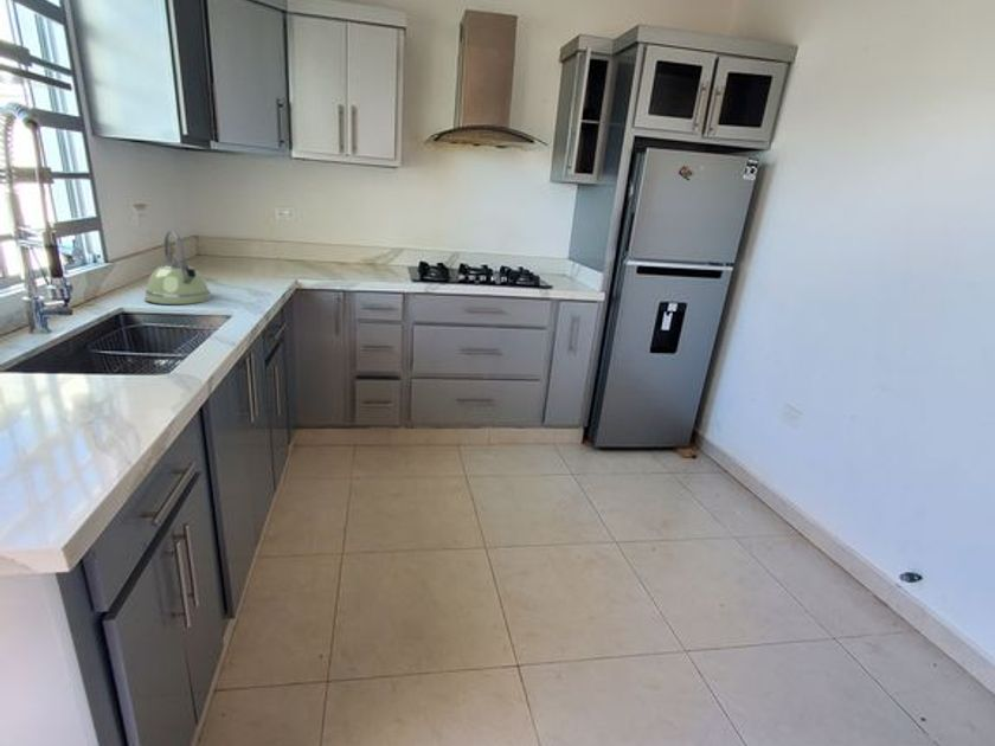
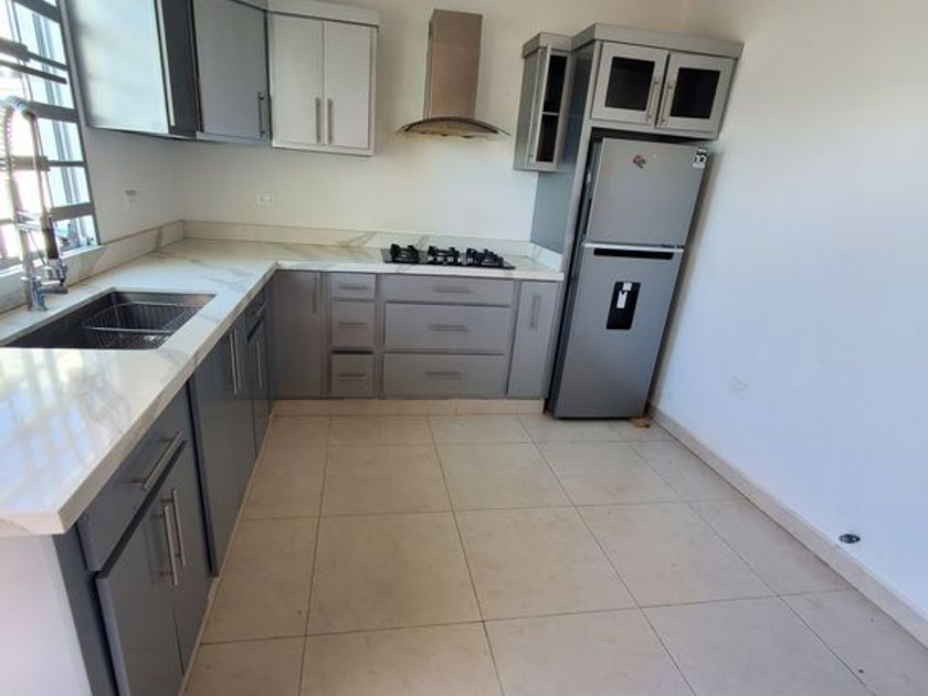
- kettle [143,230,213,306]
